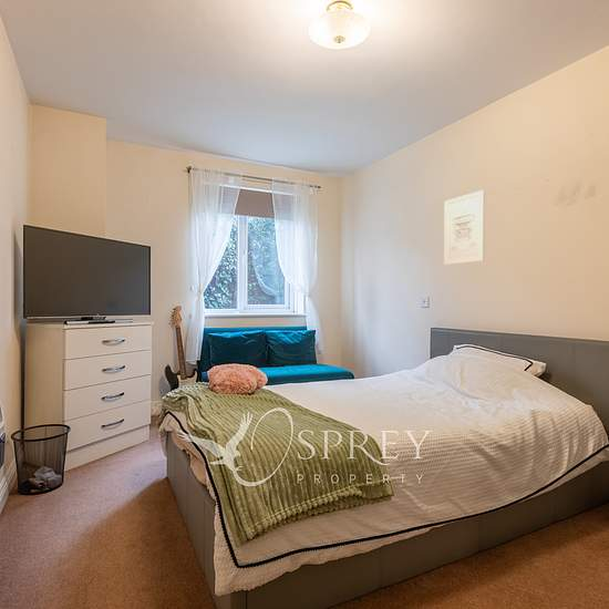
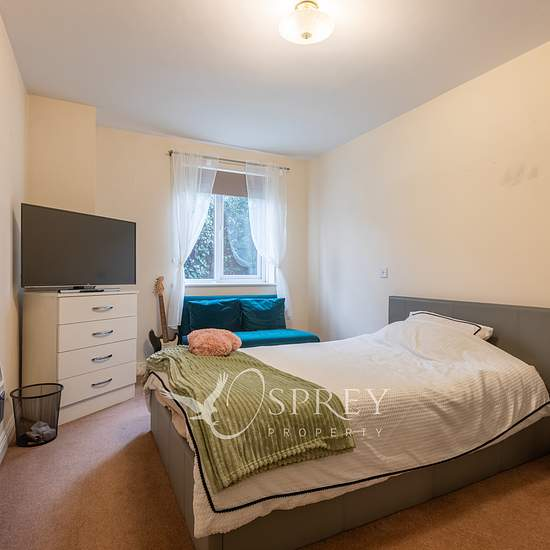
- wall art [443,189,485,266]
